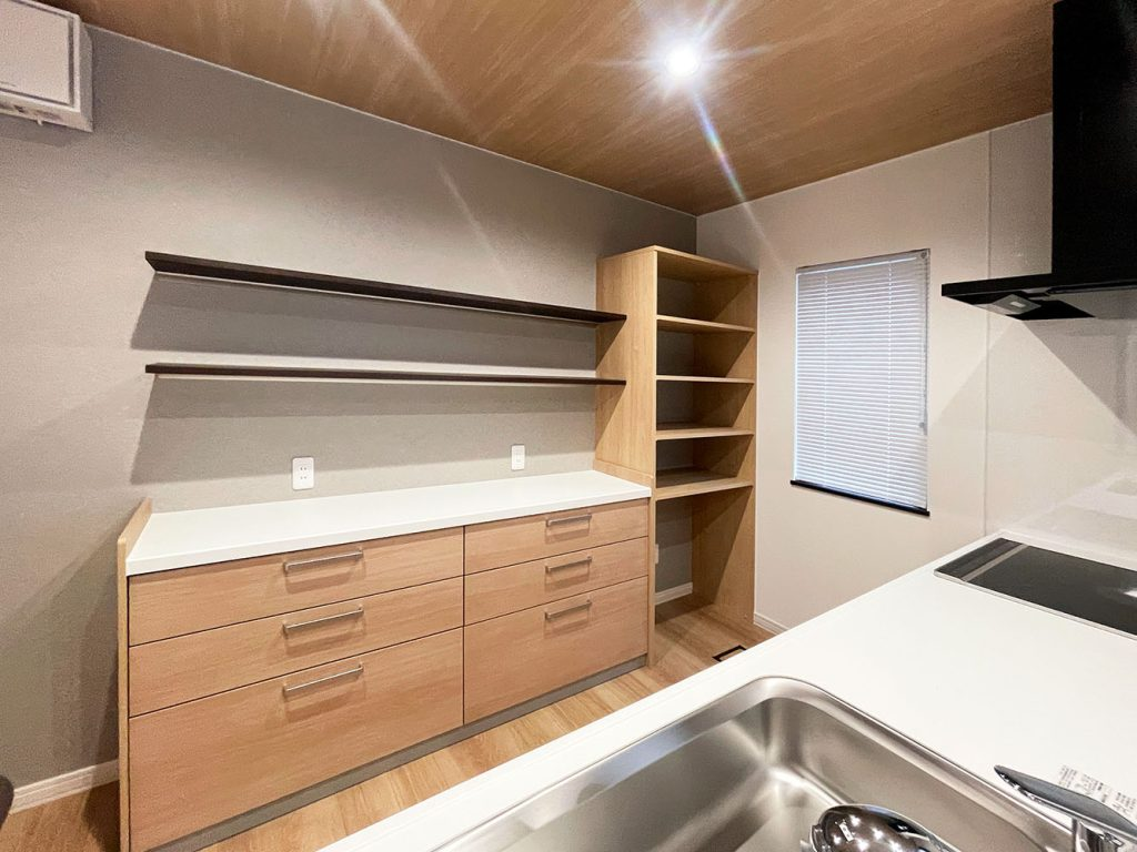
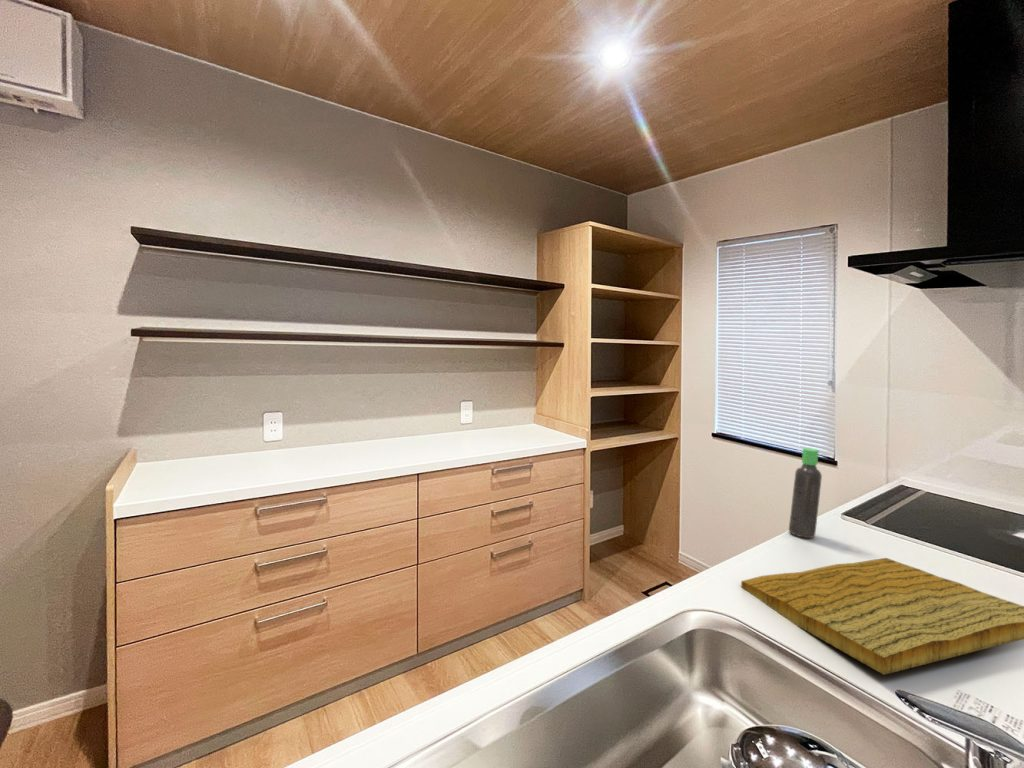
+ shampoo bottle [788,447,823,539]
+ cutting board [740,557,1024,676]
